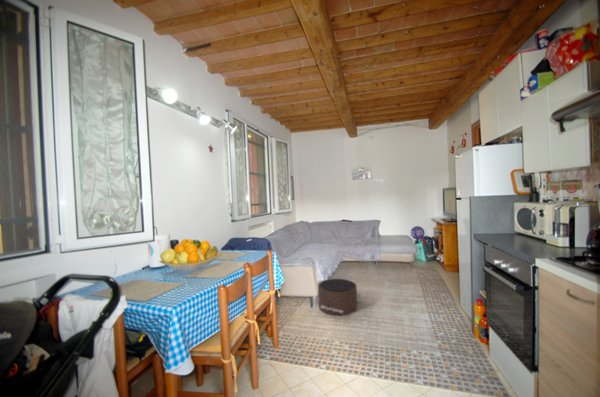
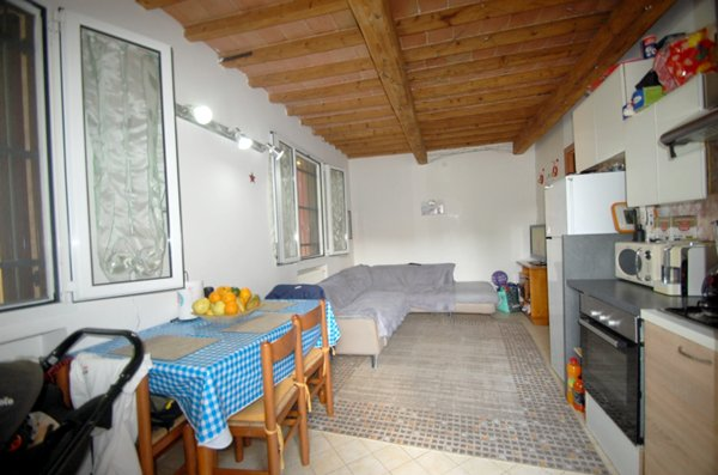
- pouf [317,278,362,317]
